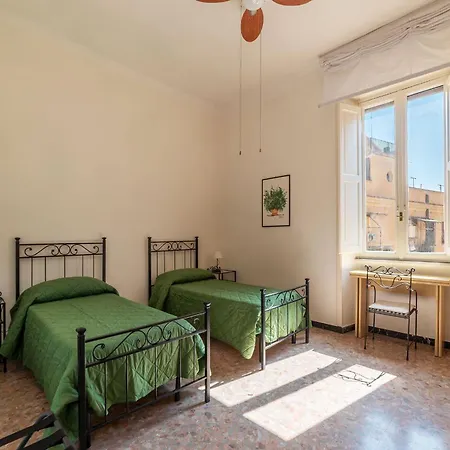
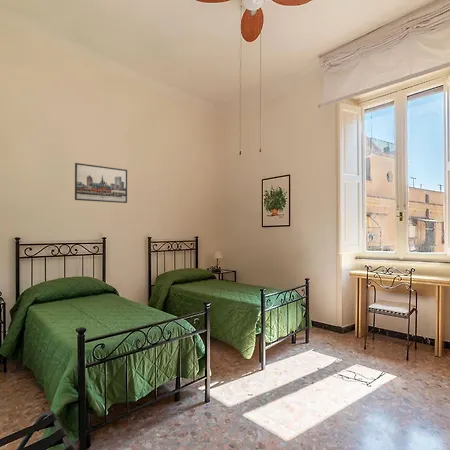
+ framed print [74,162,128,204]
